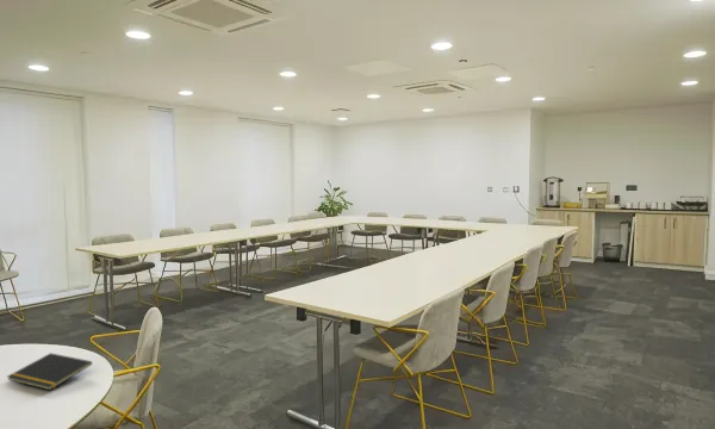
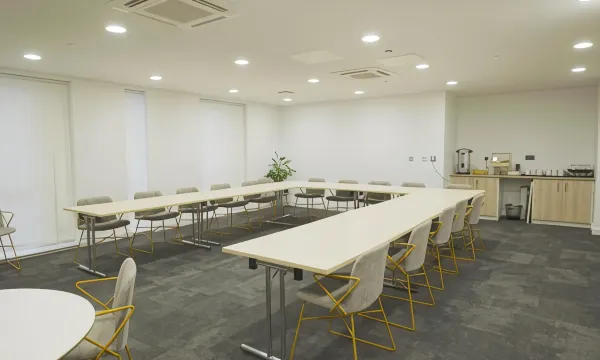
- notepad [6,352,93,391]
